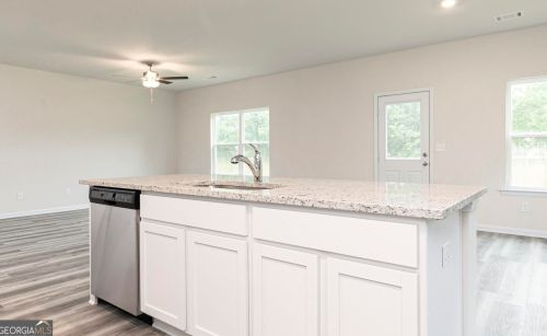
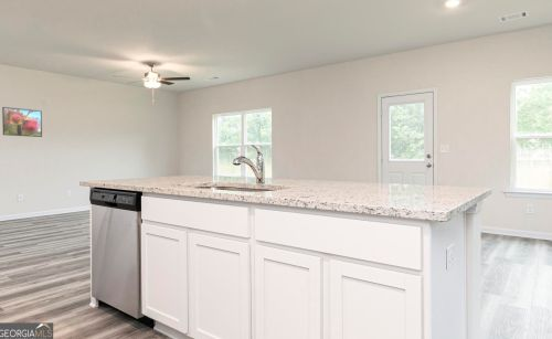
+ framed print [1,106,43,138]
